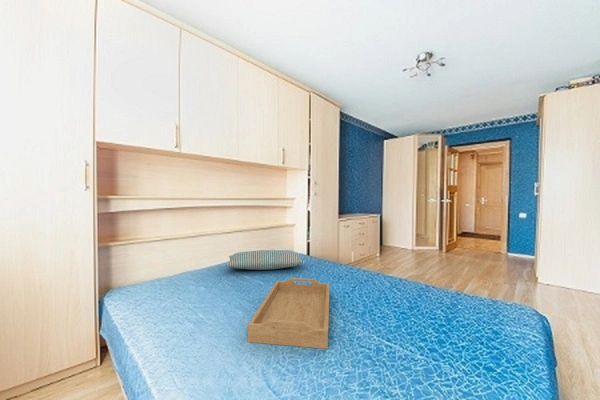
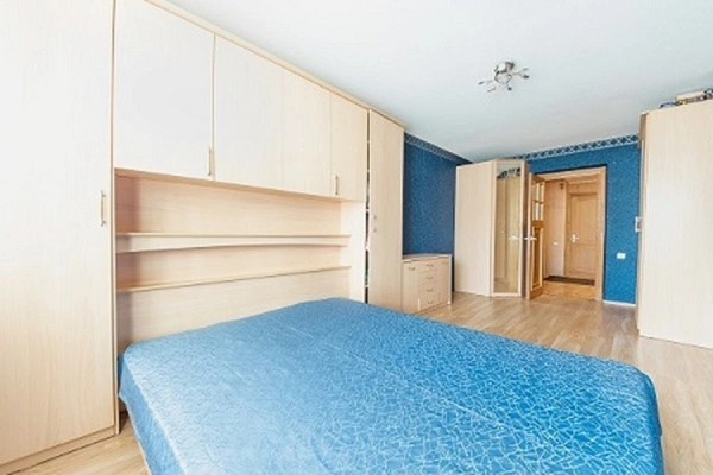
- serving tray [247,277,331,350]
- pillow [225,249,306,271]
